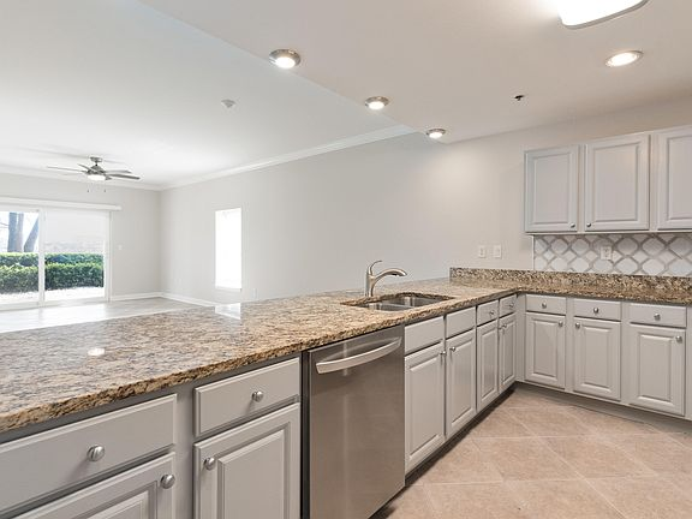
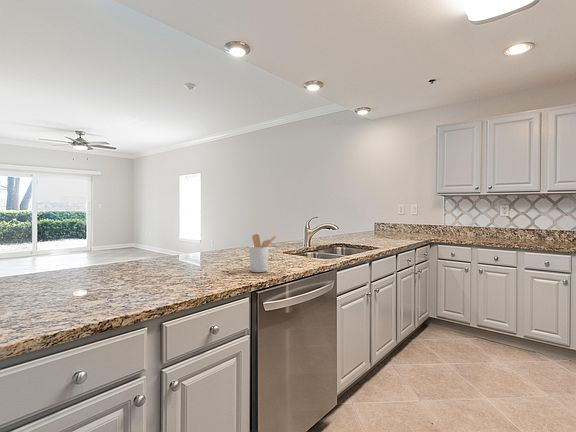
+ utensil holder [248,233,277,273]
